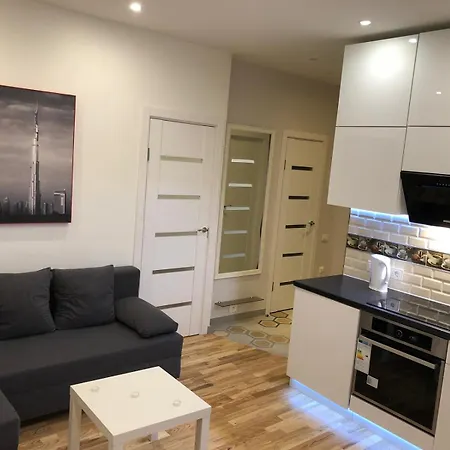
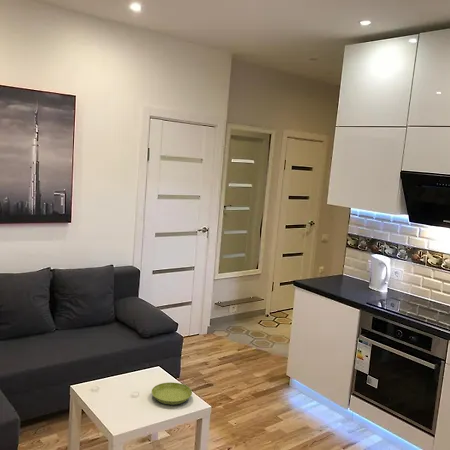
+ saucer [151,381,193,406]
